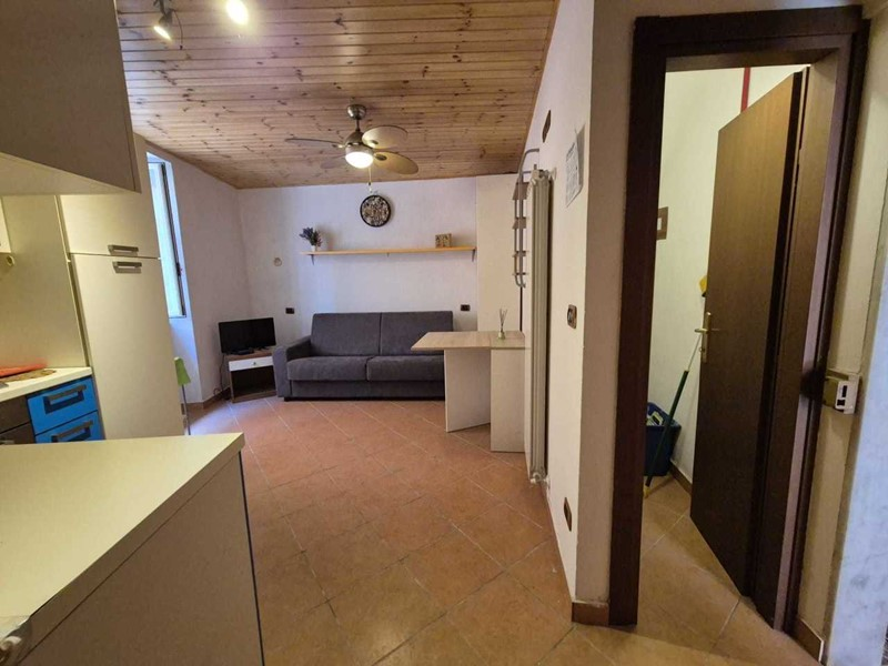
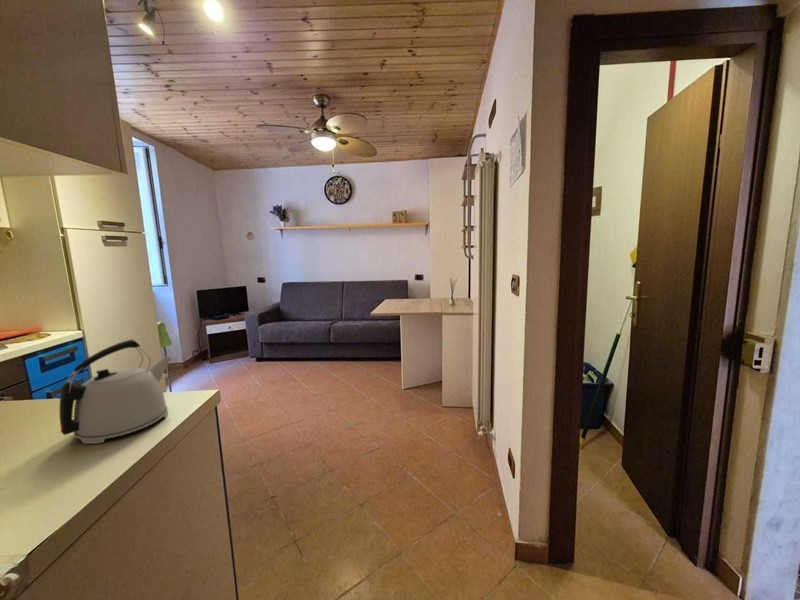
+ kettle [58,339,173,445]
